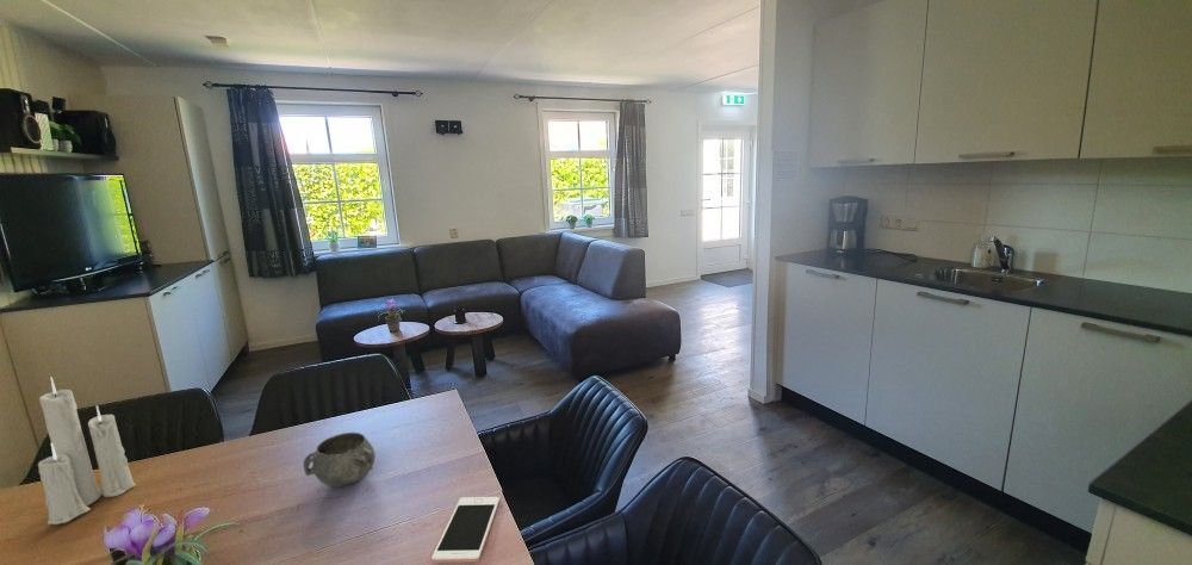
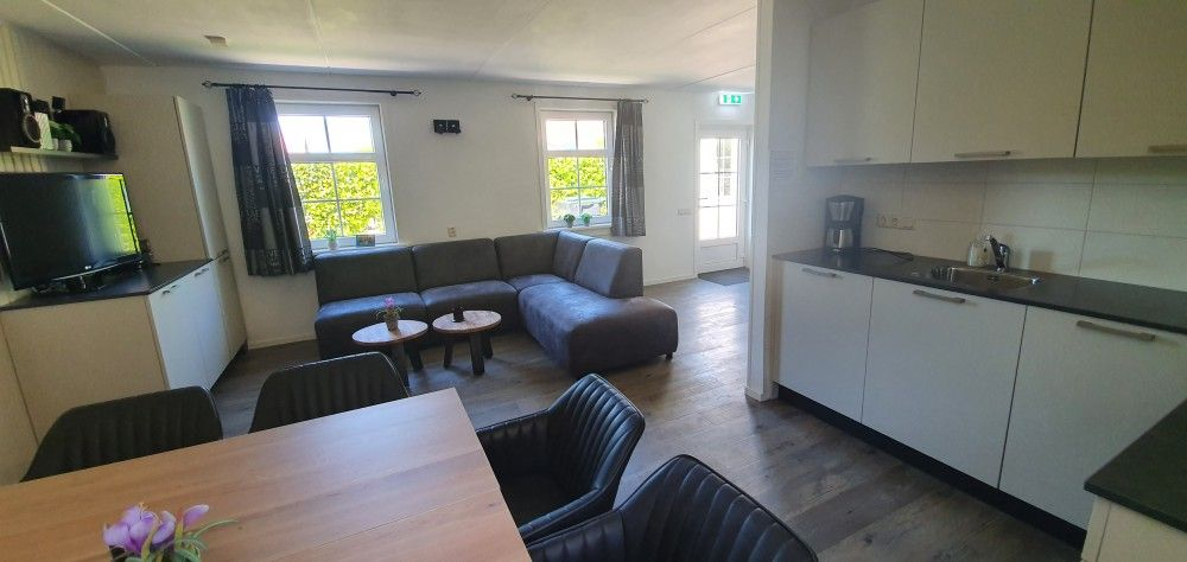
- cell phone [430,496,501,564]
- decorative bowl [303,431,377,489]
- candle [37,377,137,526]
